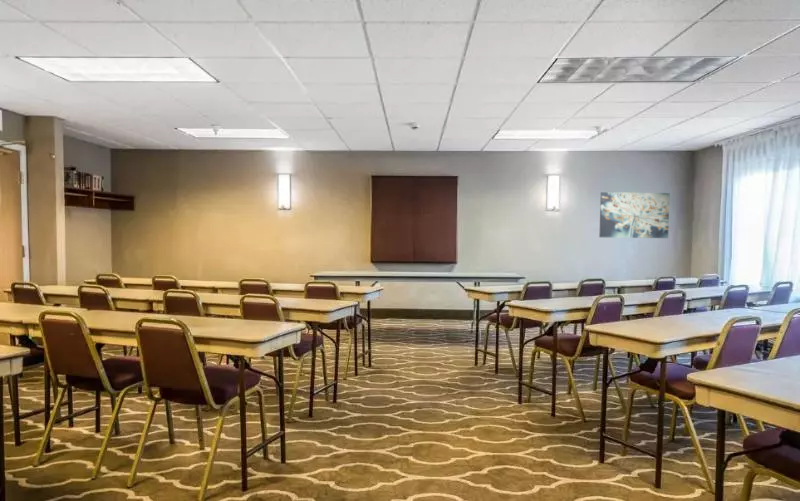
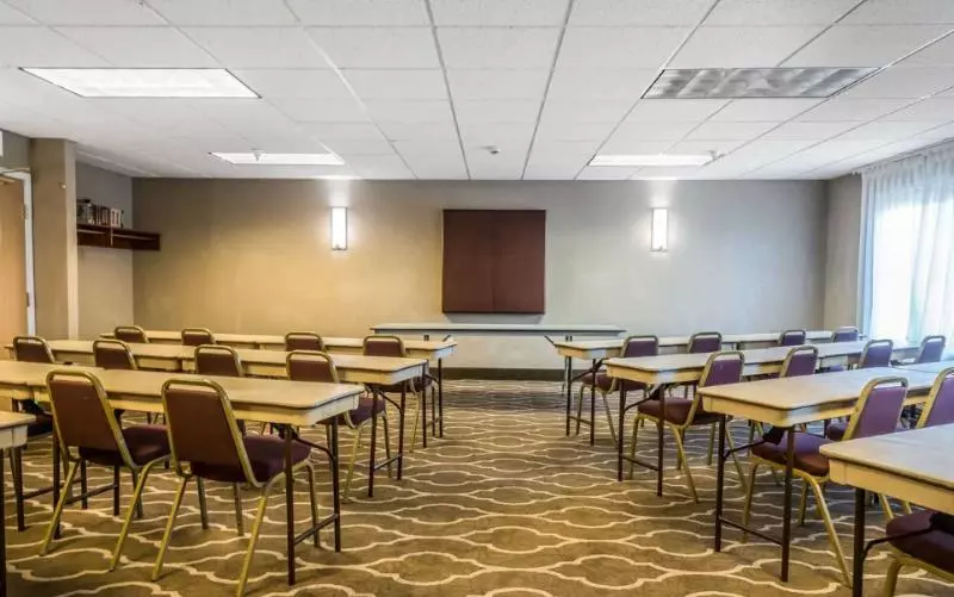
- wall art [598,191,671,239]
